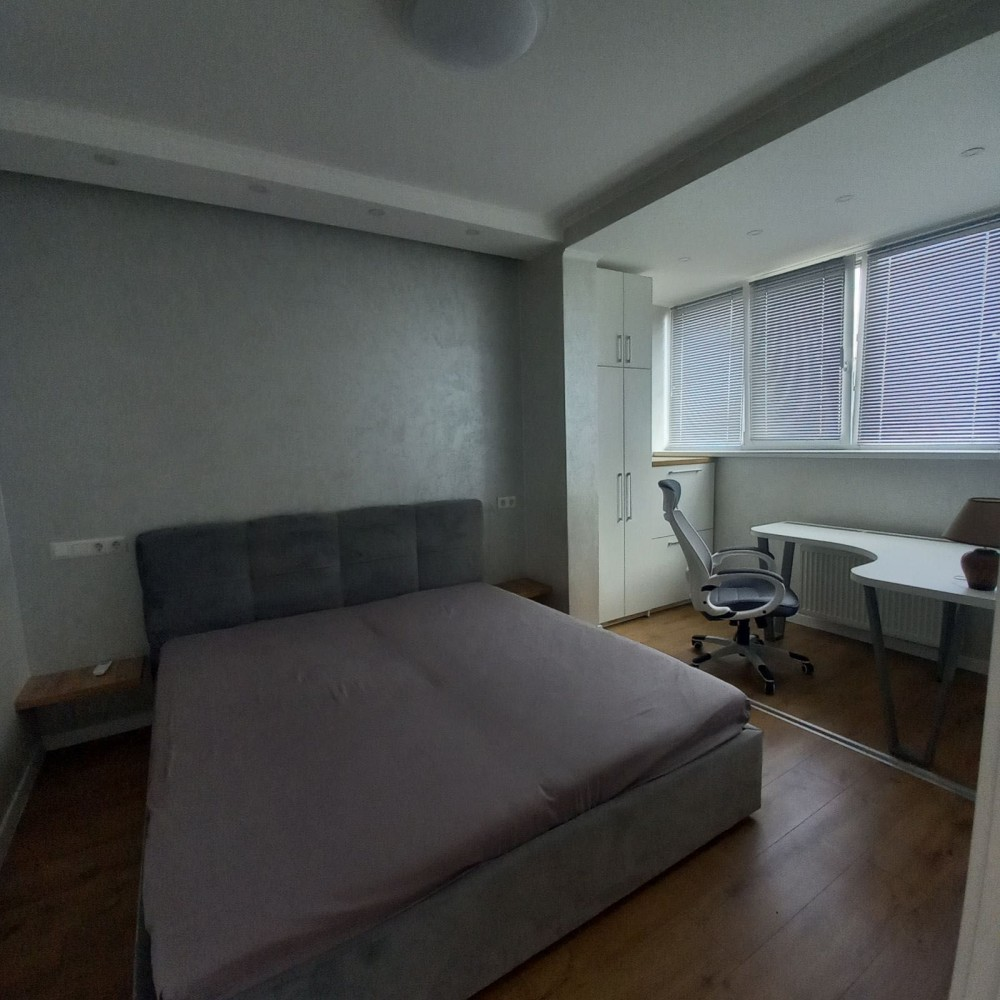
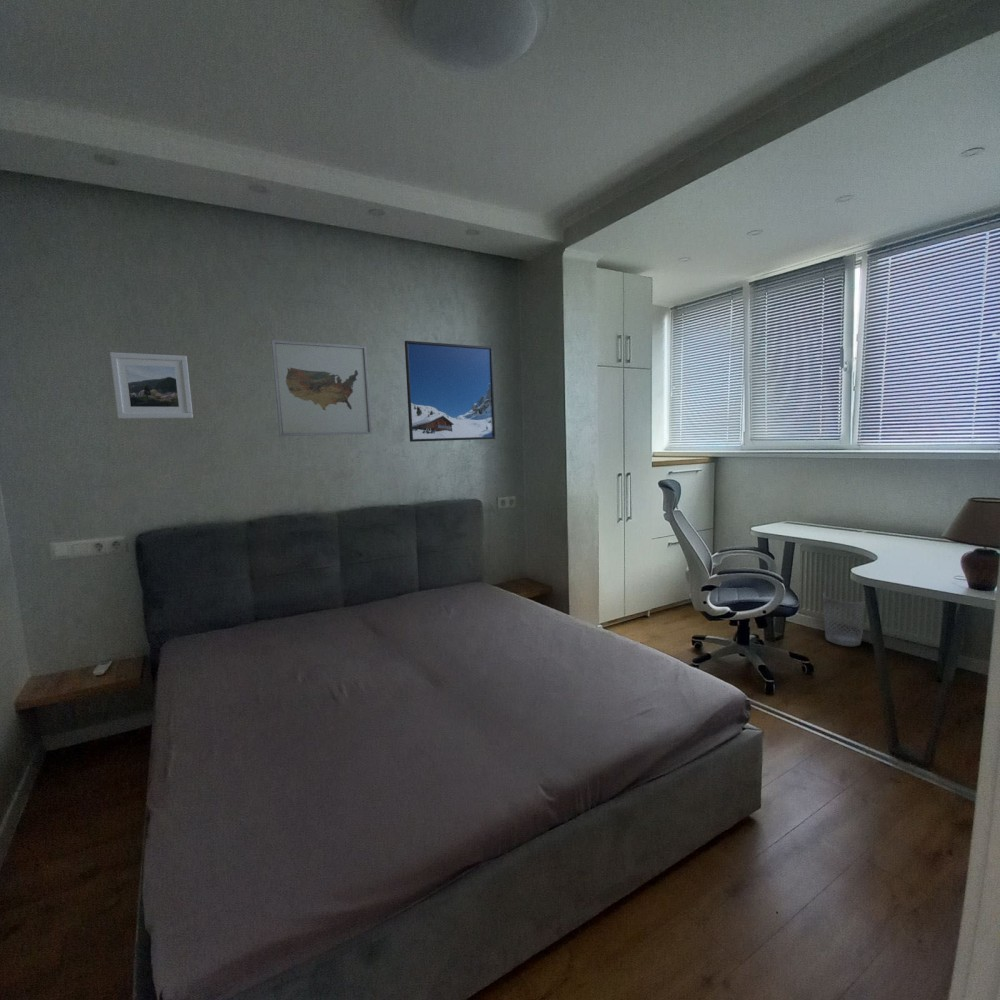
+ wall art [271,339,373,437]
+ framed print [109,351,194,420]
+ wastebasket [822,592,866,647]
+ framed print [404,340,496,443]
